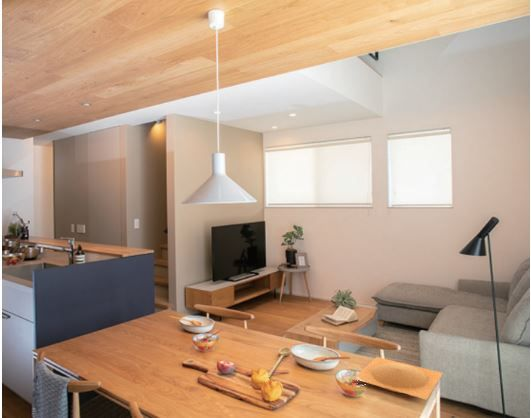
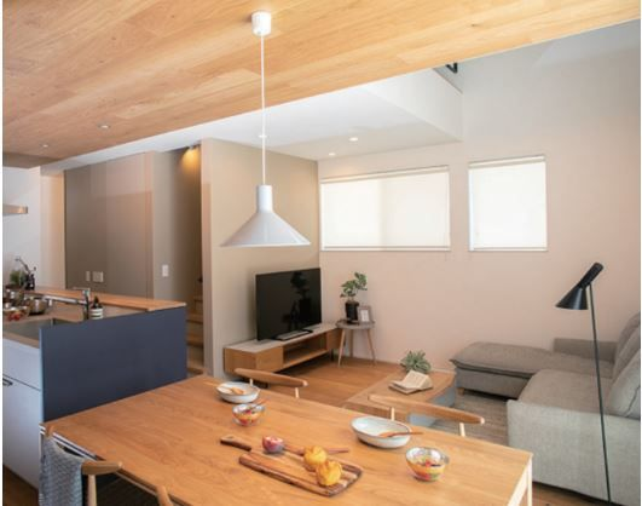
- spoon [268,346,291,377]
- plate [354,356,444,401]
